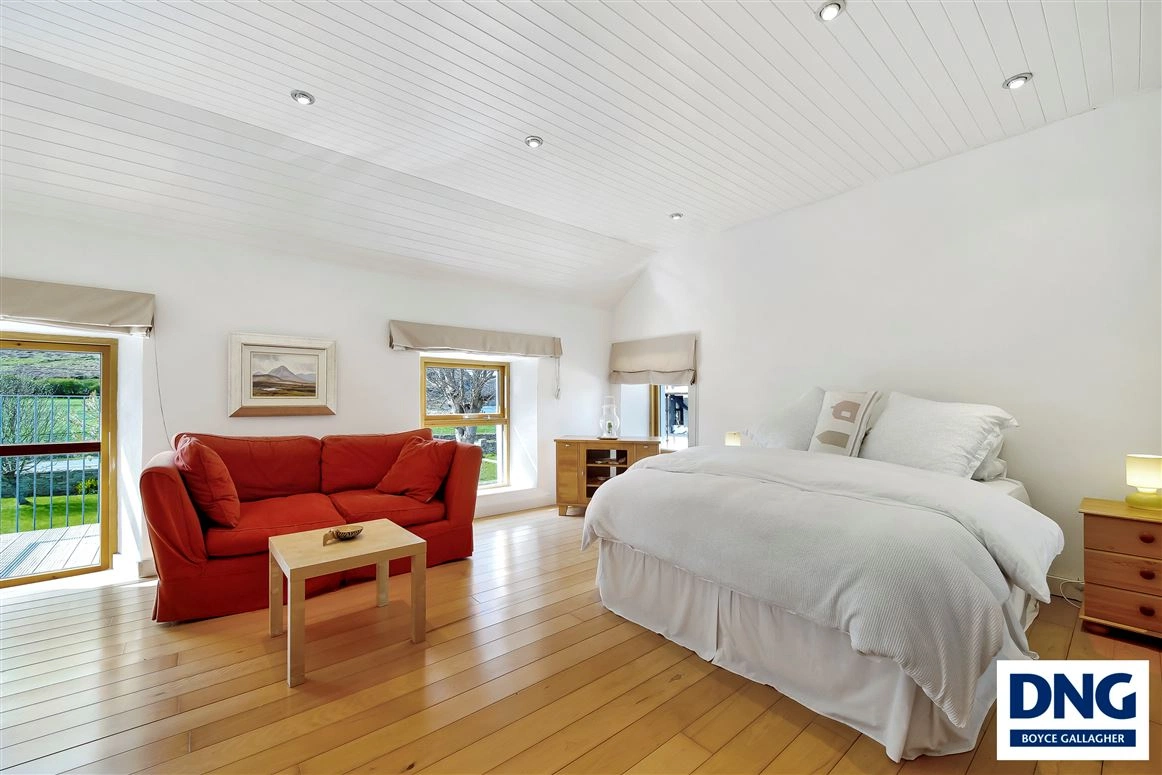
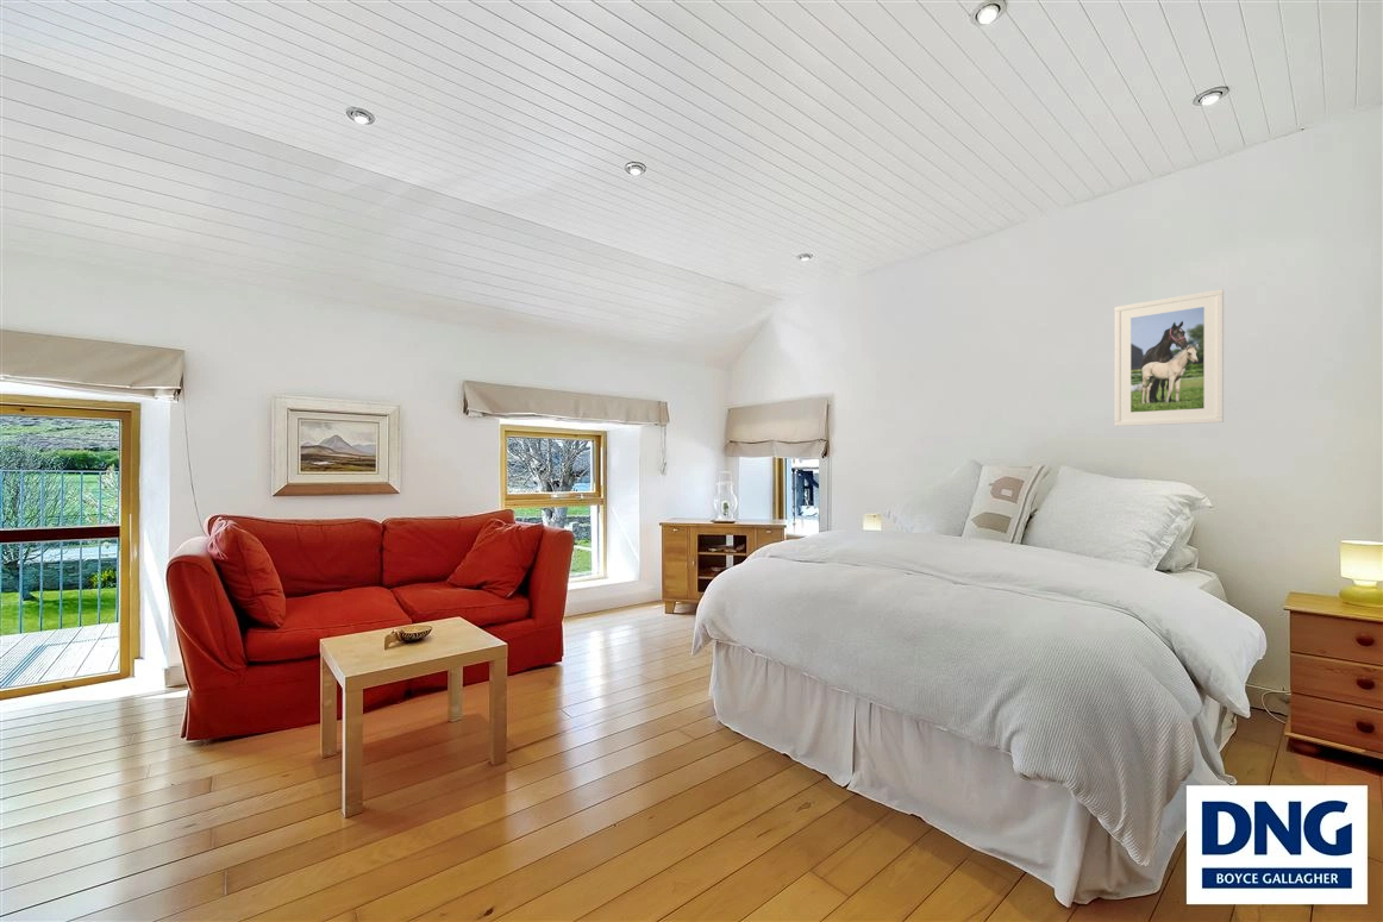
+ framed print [1114,288,1225,427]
